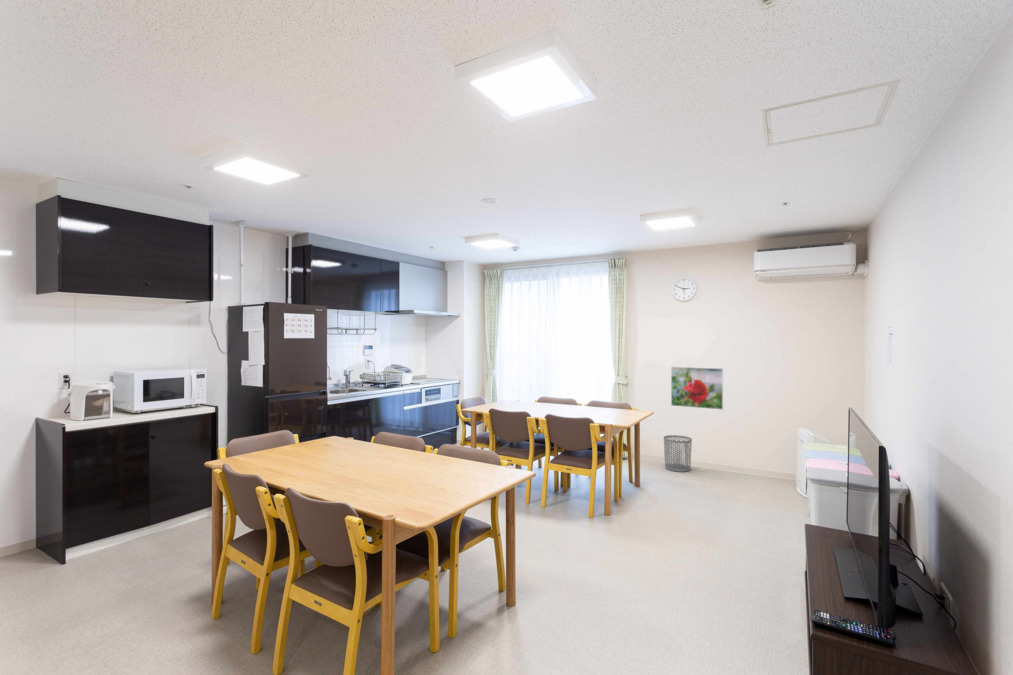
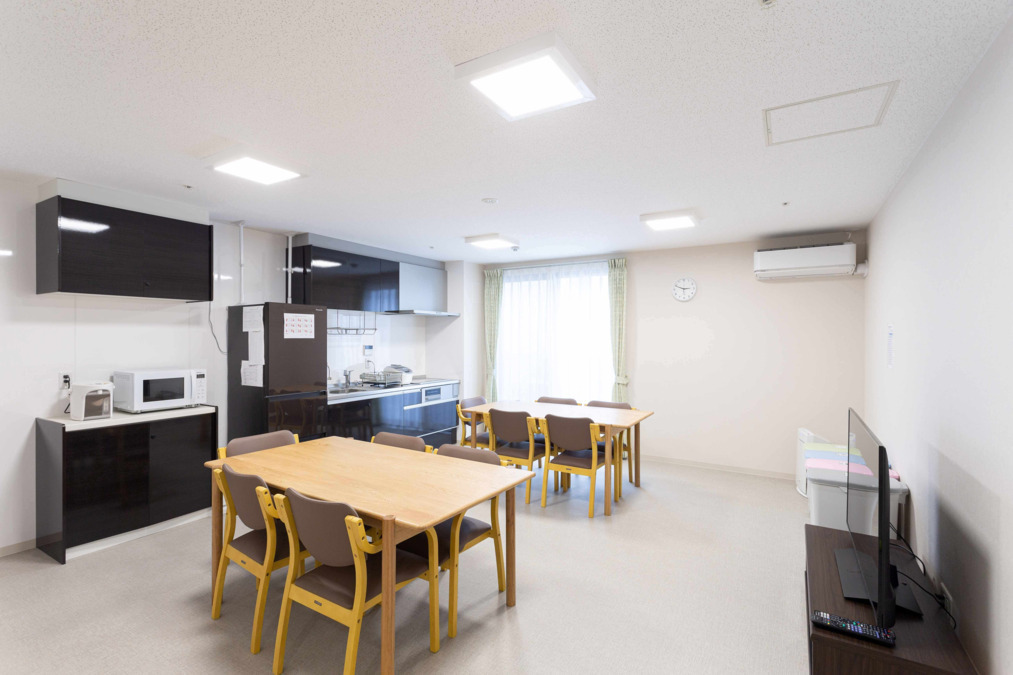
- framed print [670,366,724,411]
- waste bin [663,434,693,473]
